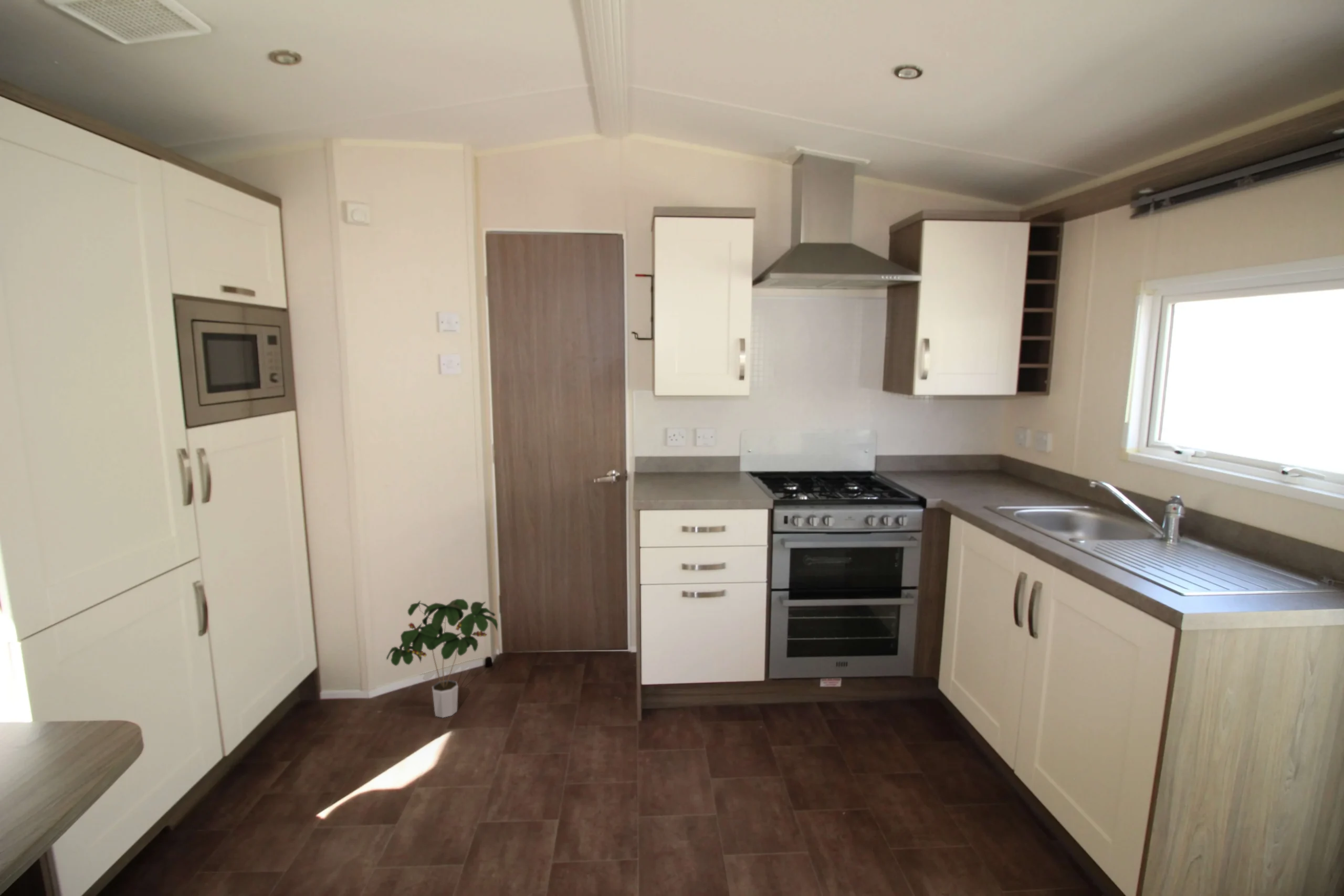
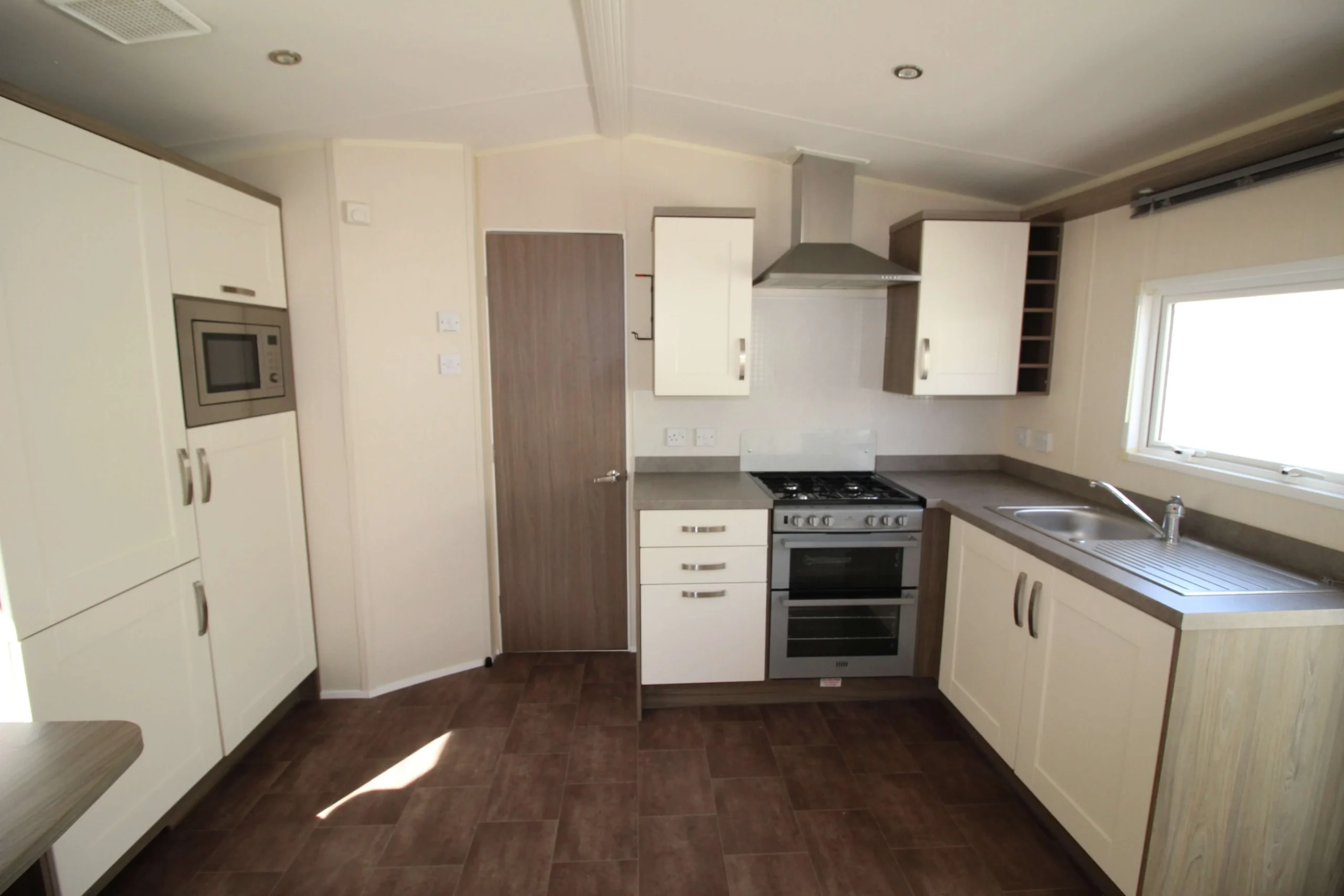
- potted plant [386,598,498,718]
